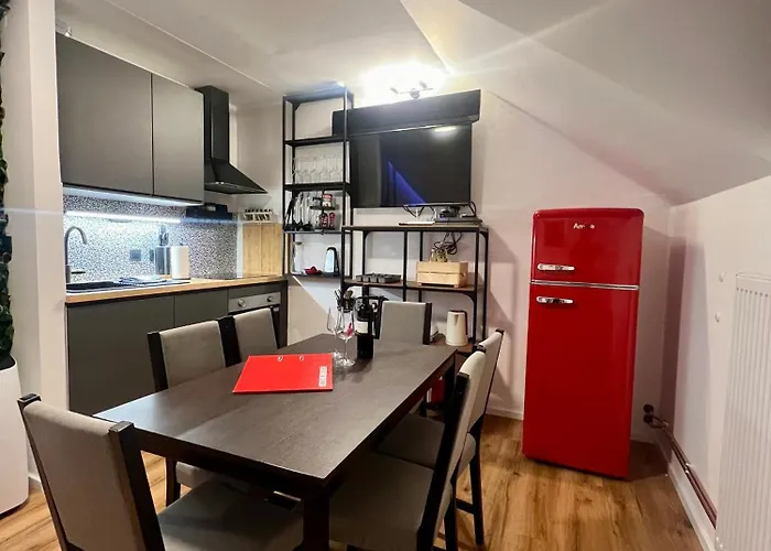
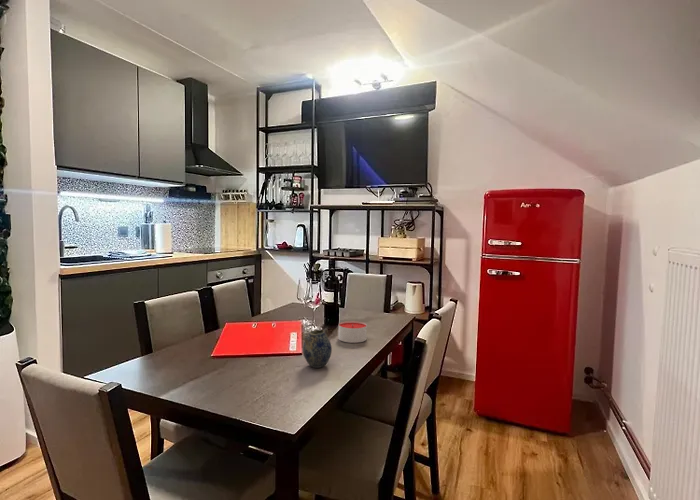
+ teapot [302,328,333,369]
+ candle [337,320,368,344]
